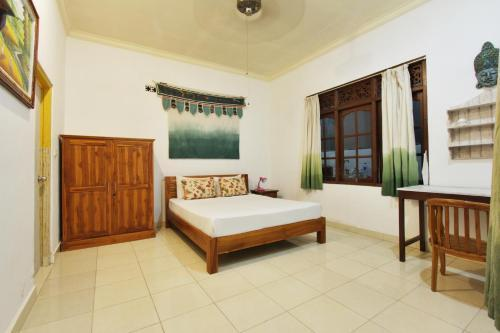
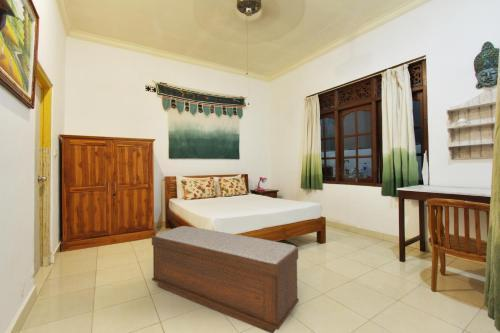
+ bench [151,225,300,333]
